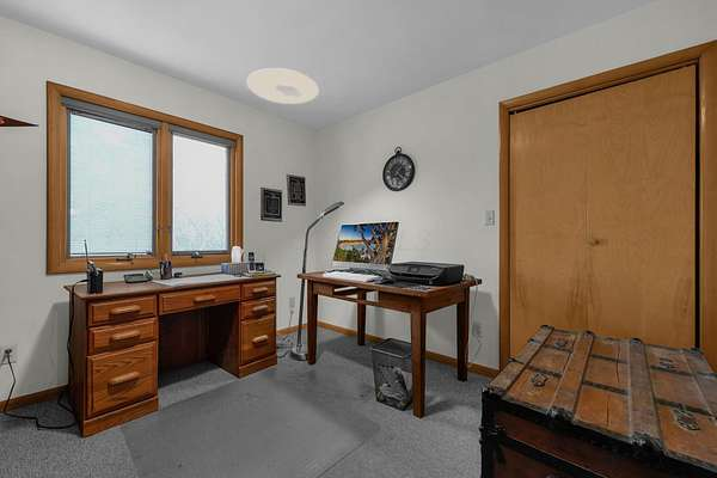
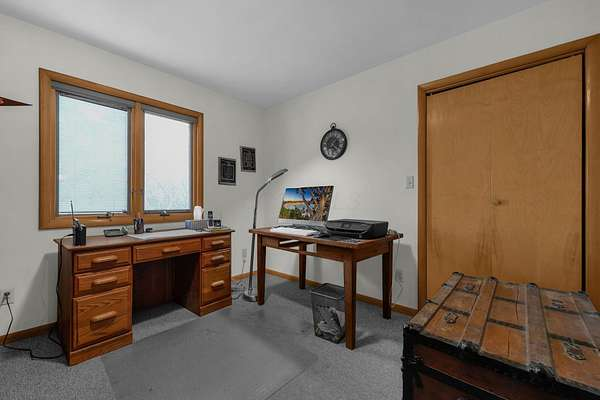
- ceiling light [246,67,320,105]
